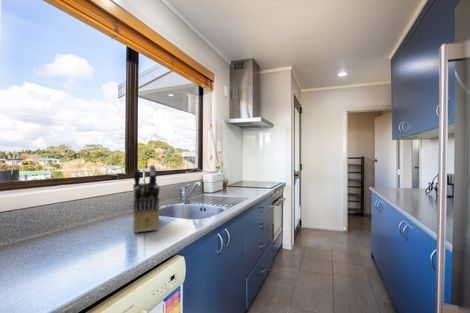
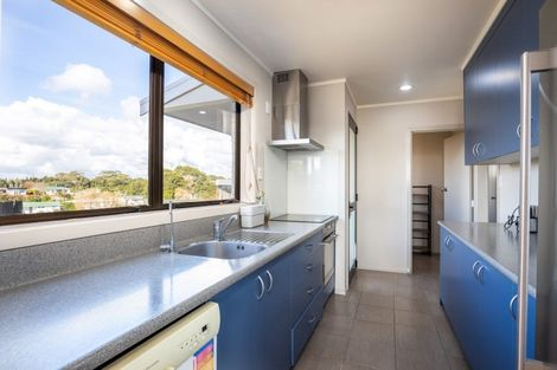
- knife block [132,164,161,234]
